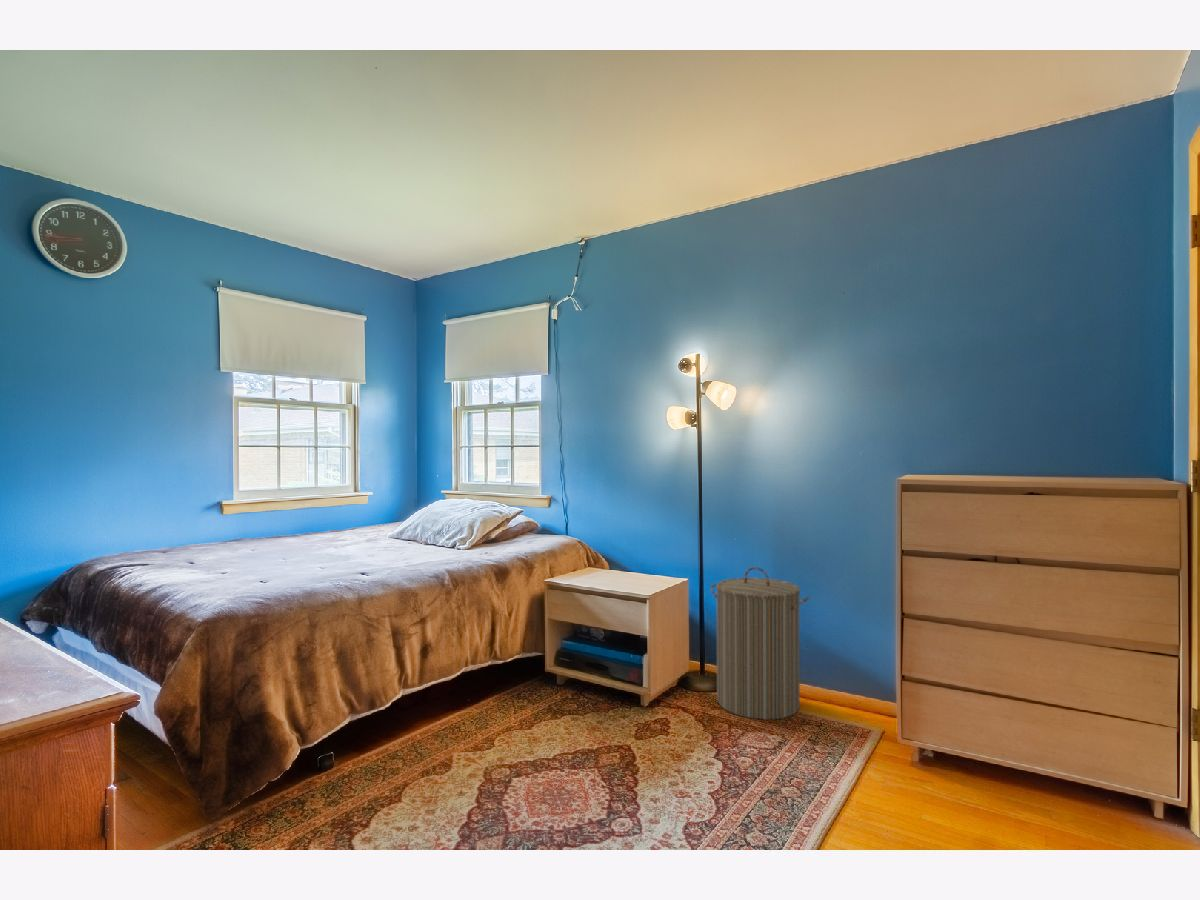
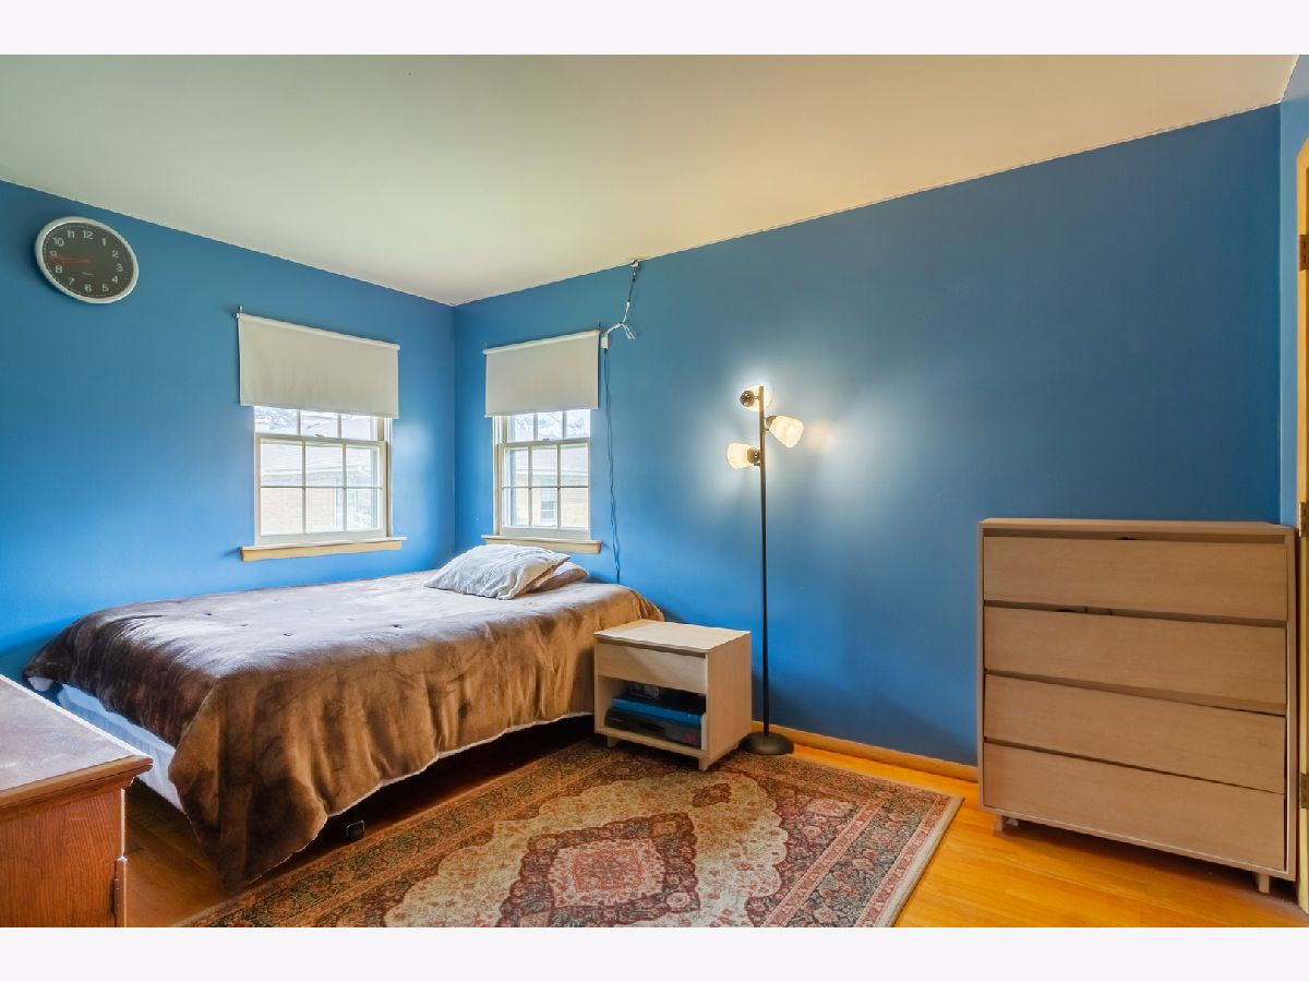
- laundry hamper [710,566,810,721]
